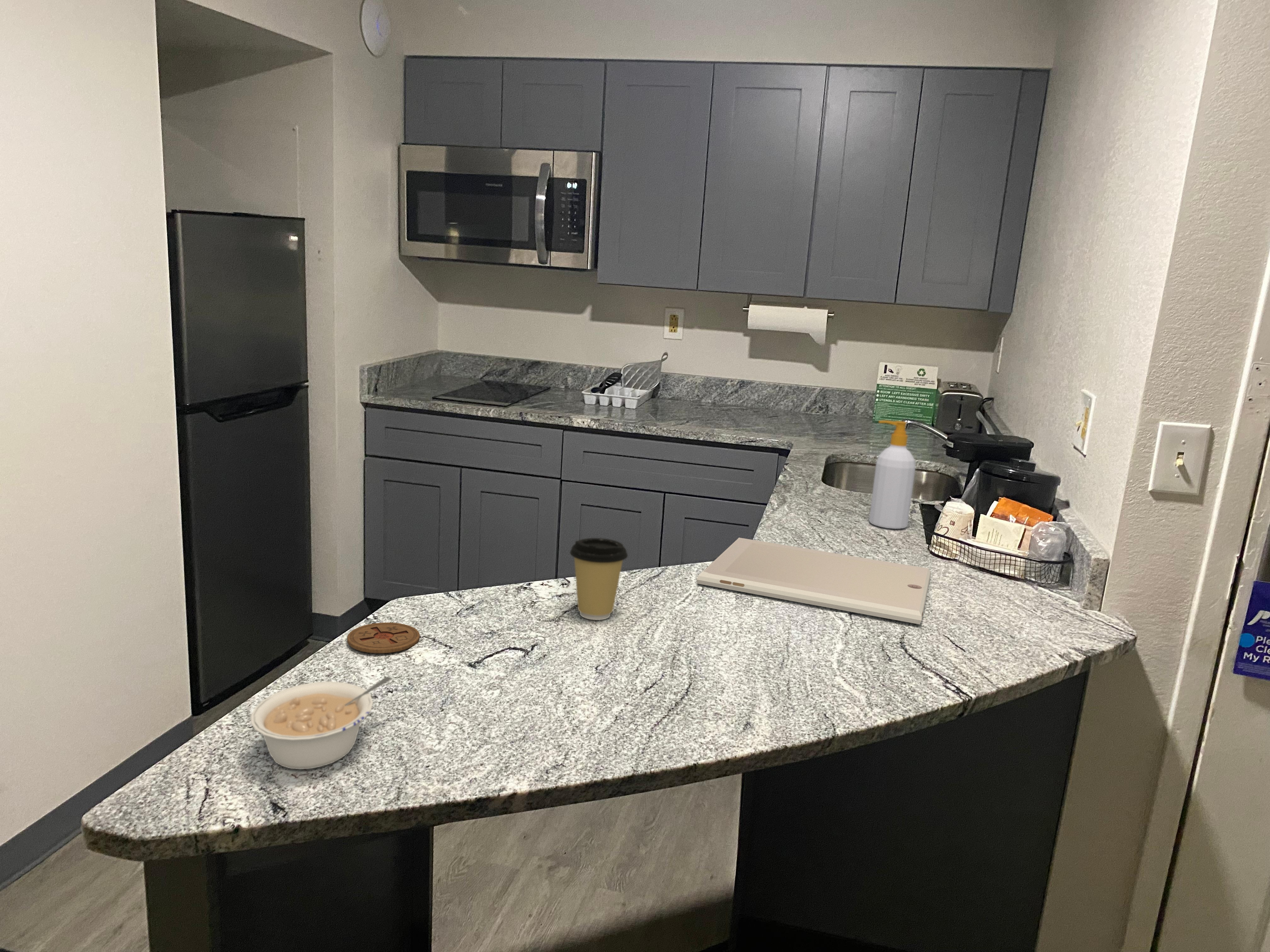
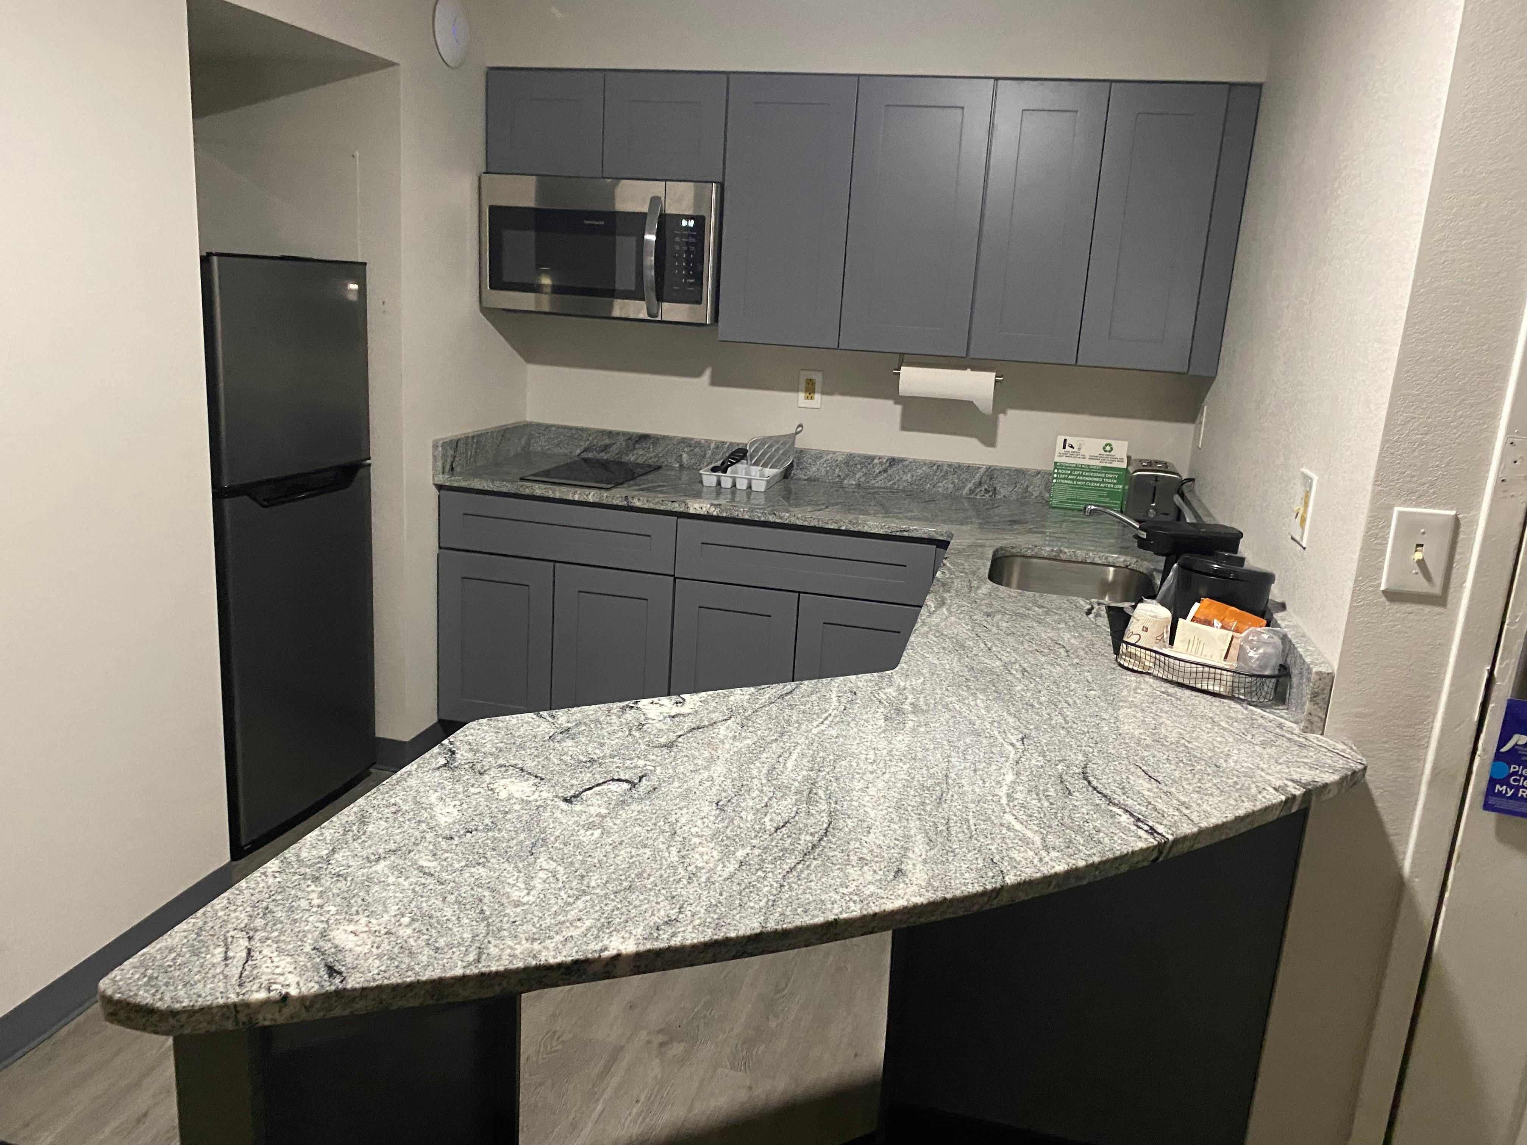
- soap bottle [869,420,916,529]
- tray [696,537,931,625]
- legume [250,676,392,769]
- coaster [347,622,420,654]
- coffee cup [569,538,628,620]
